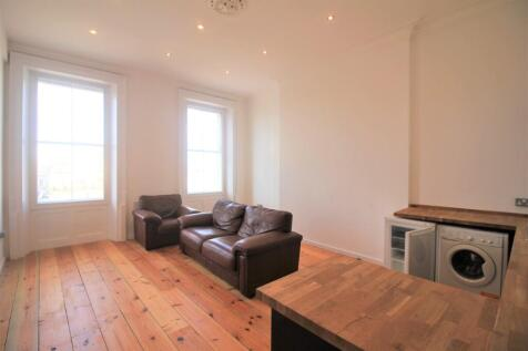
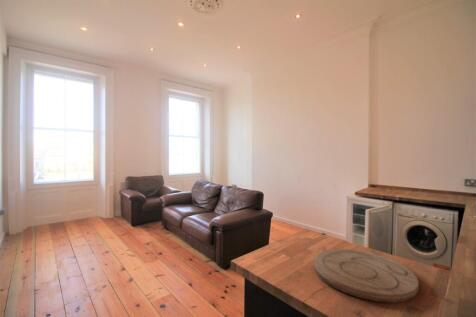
+ cutting board [314,248,419,304]
